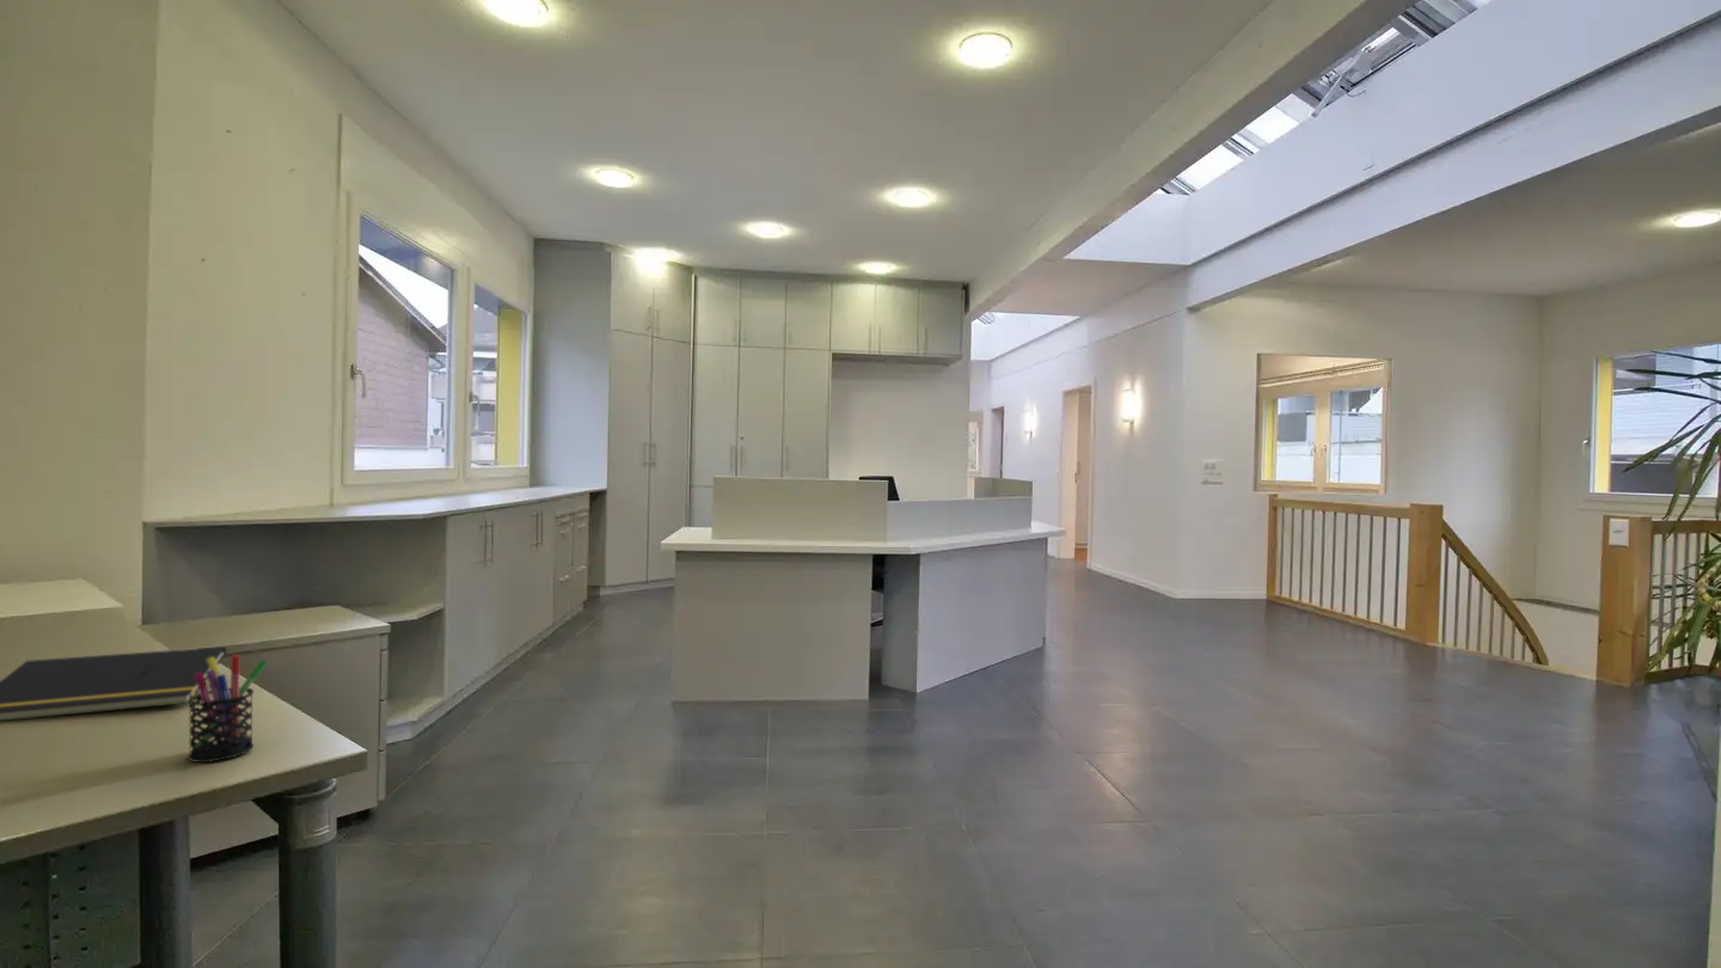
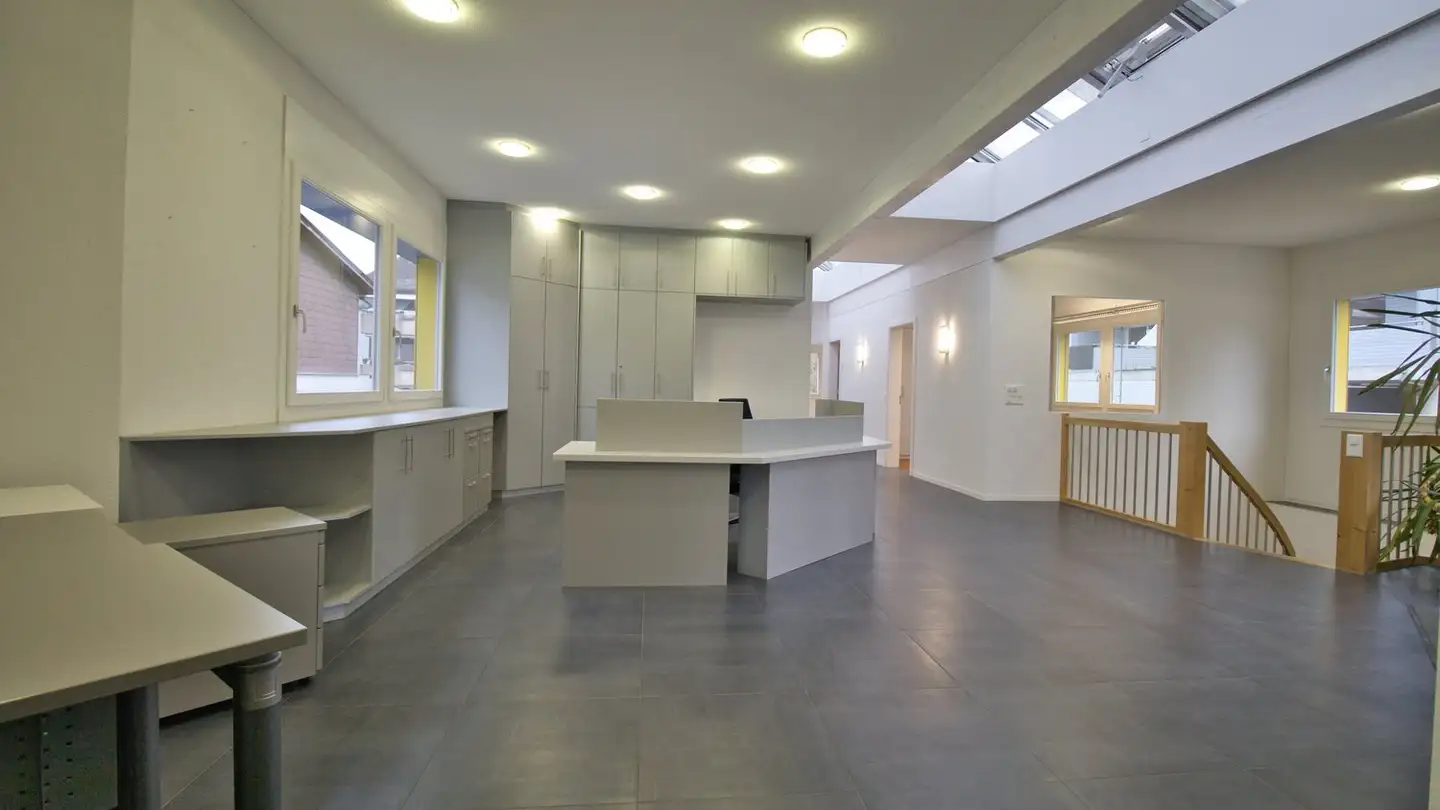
- notepad [0,645,227,722]
- pen holder [186,654,269,764]
